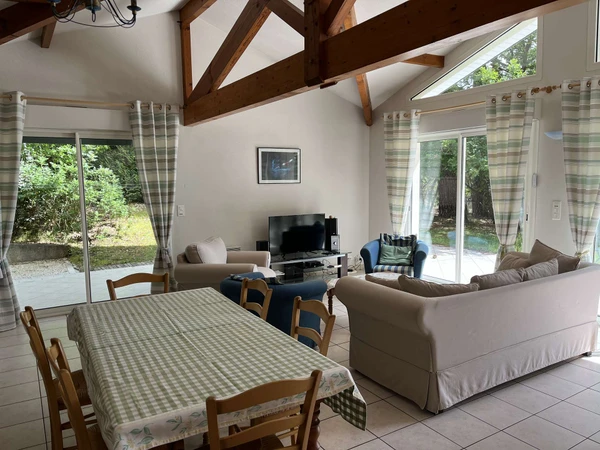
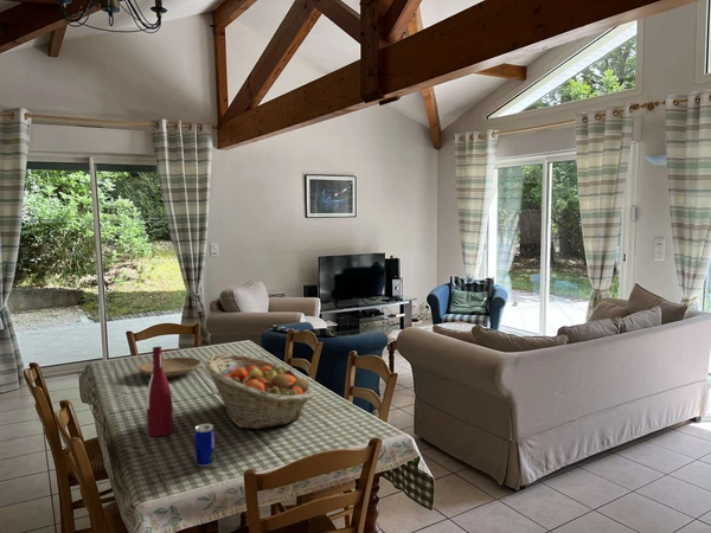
+ fruit basket [204,353,315,430]
+ alcohol [146,346,174,438]
+ beer can [193,423,217,468]
+ plate [139,357,203,379]
